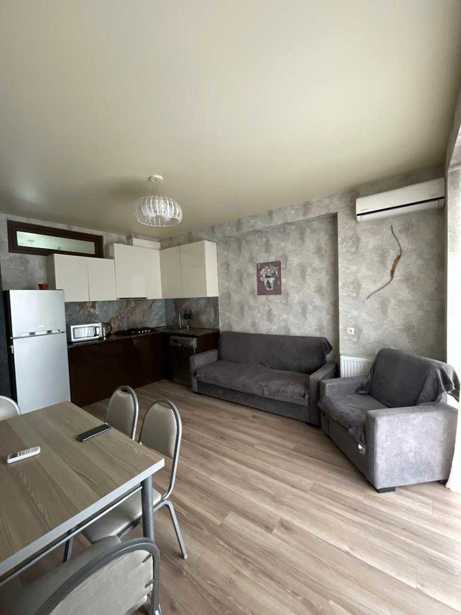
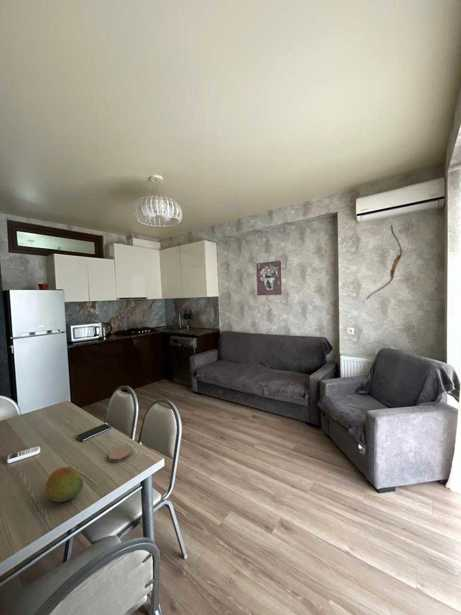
+ coaster [107,445,133,463]
+ fruit [44,466,84,503]
